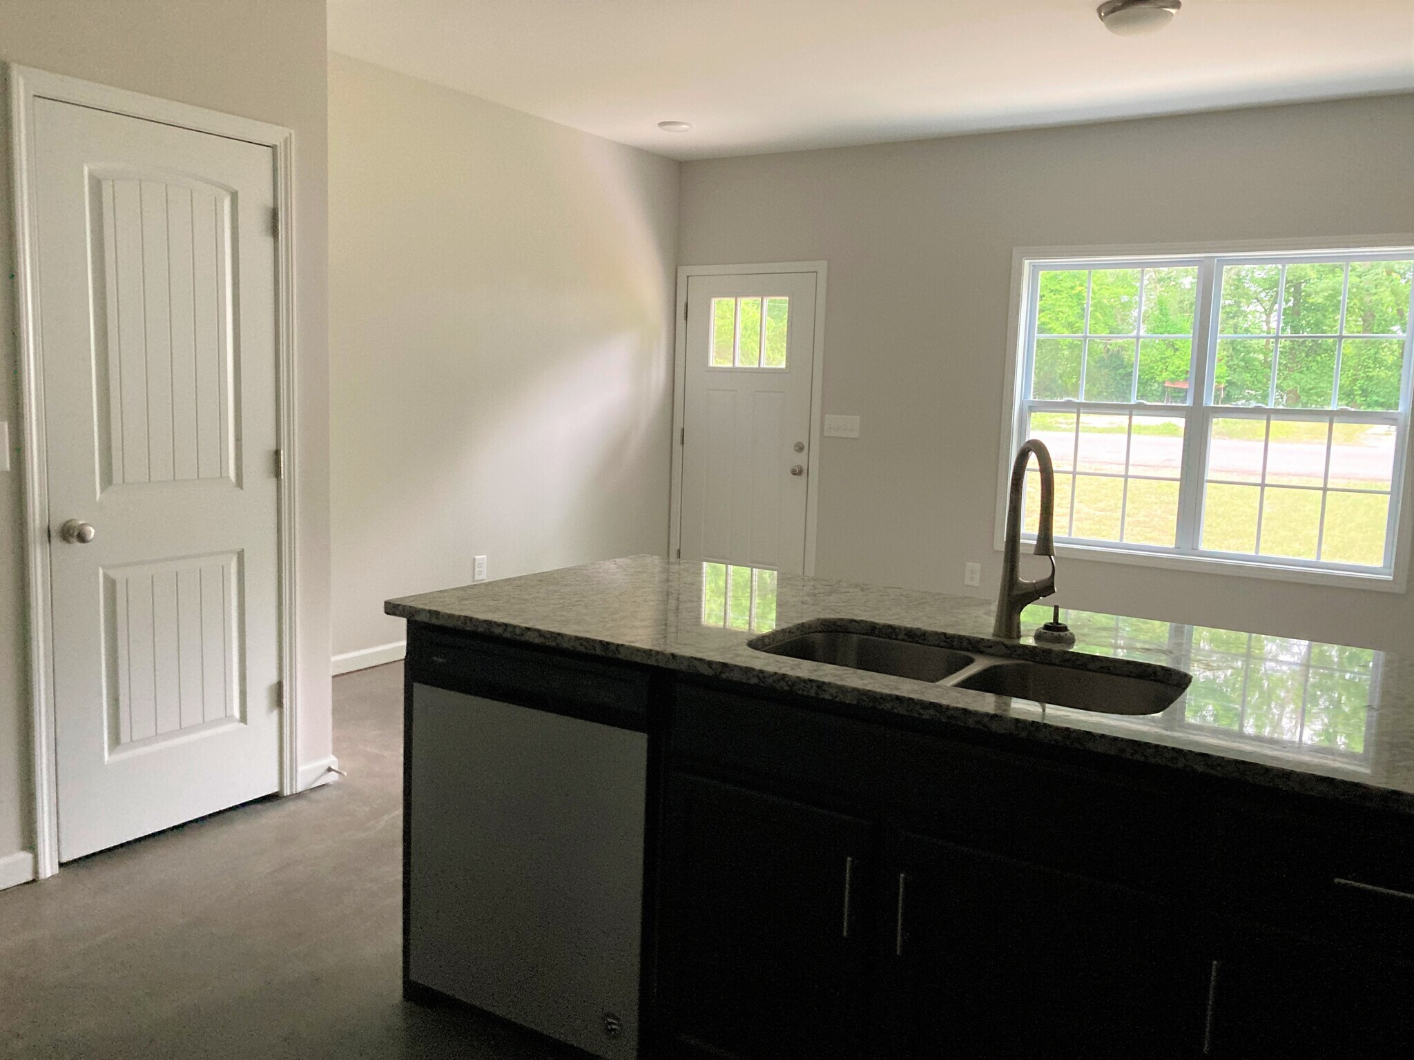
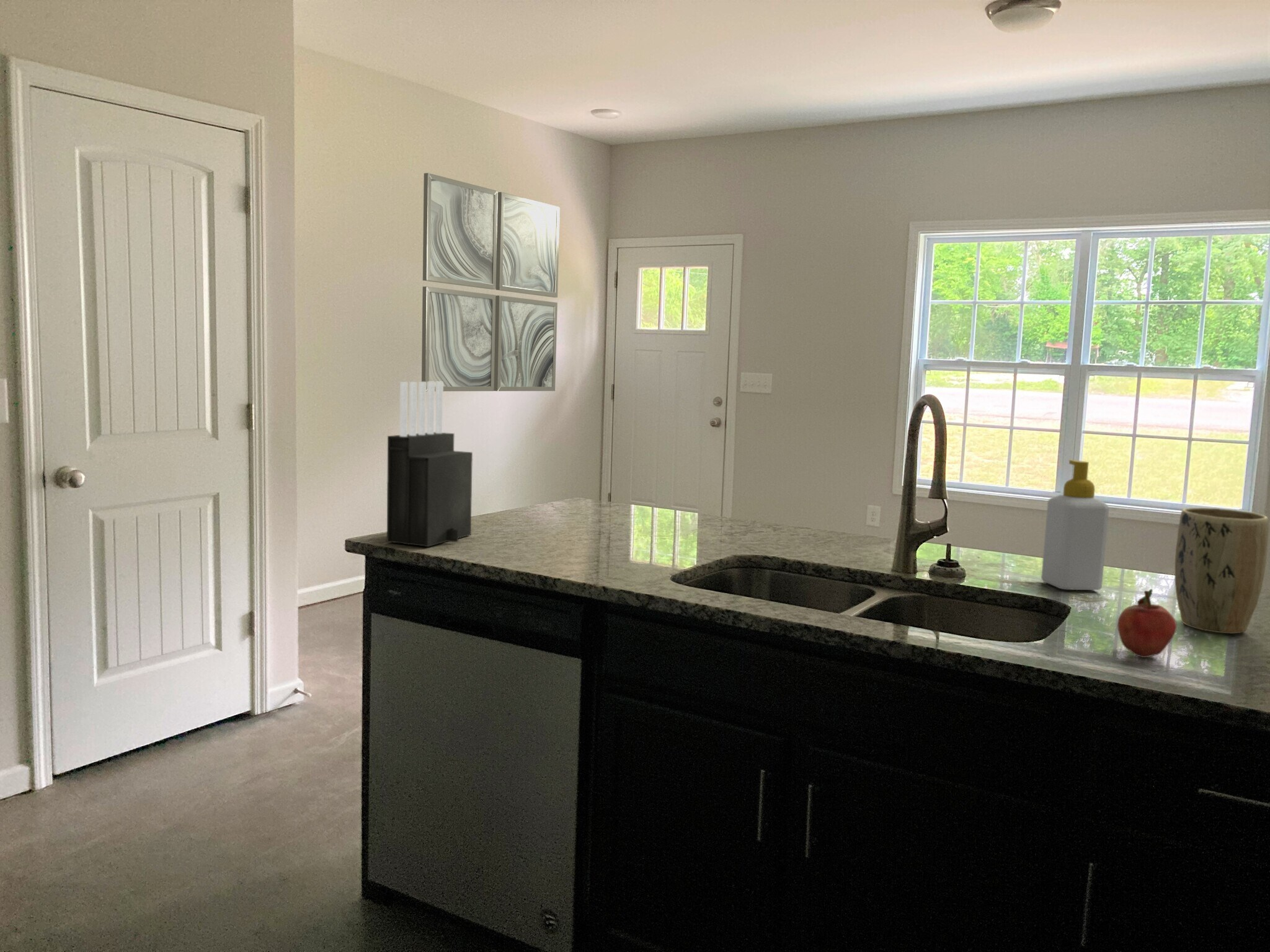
+ fruit [1117,588,1177,658]
+ plant pot [1175,507,1269,635]
+ knife block [386,381,473,547]
+ soap bottle [1041,459,1109,591]
+ wall art [421,172,561,392]
